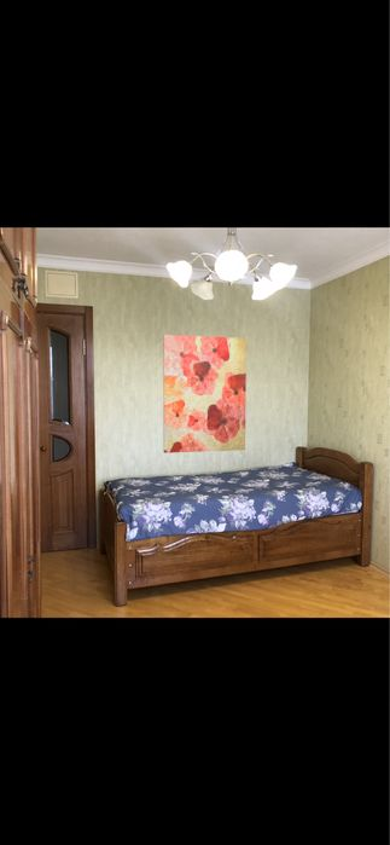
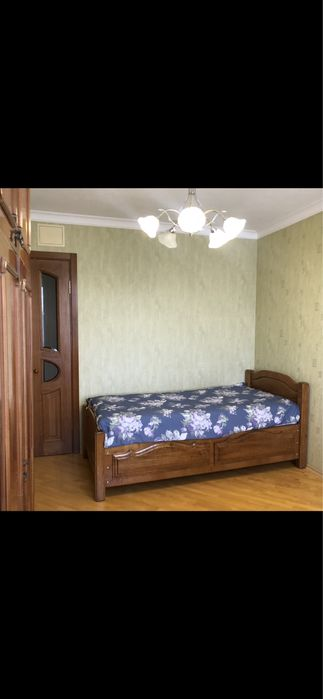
- wall art [162,334,248,455]
